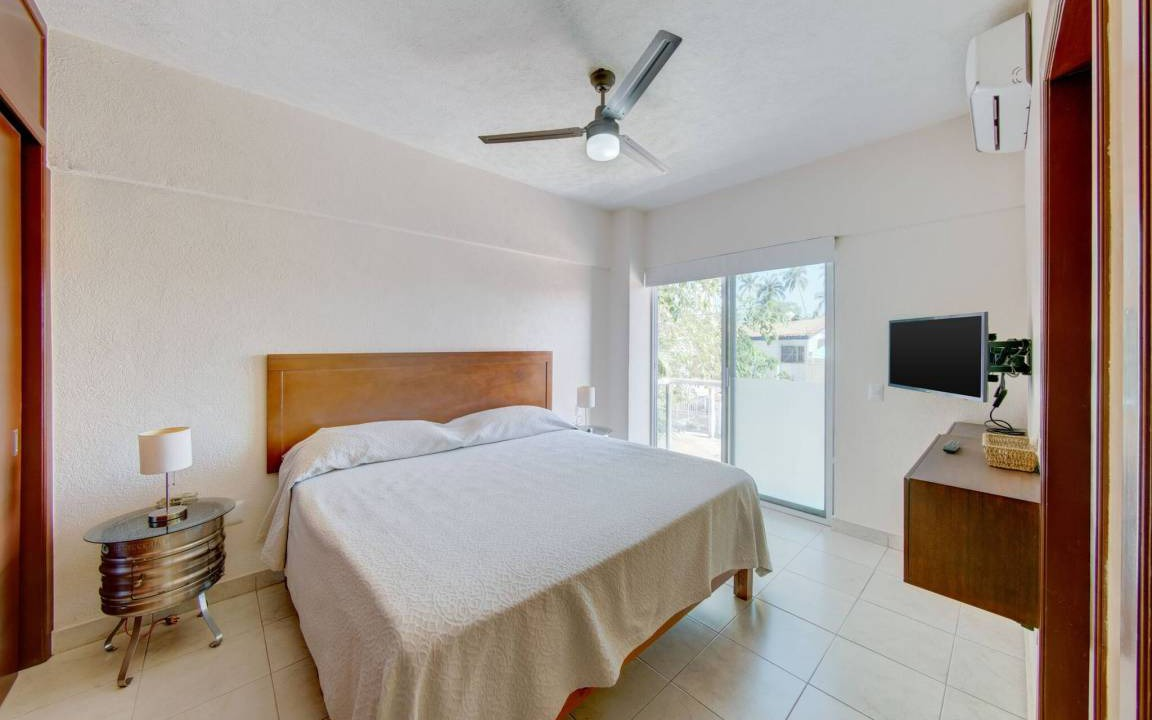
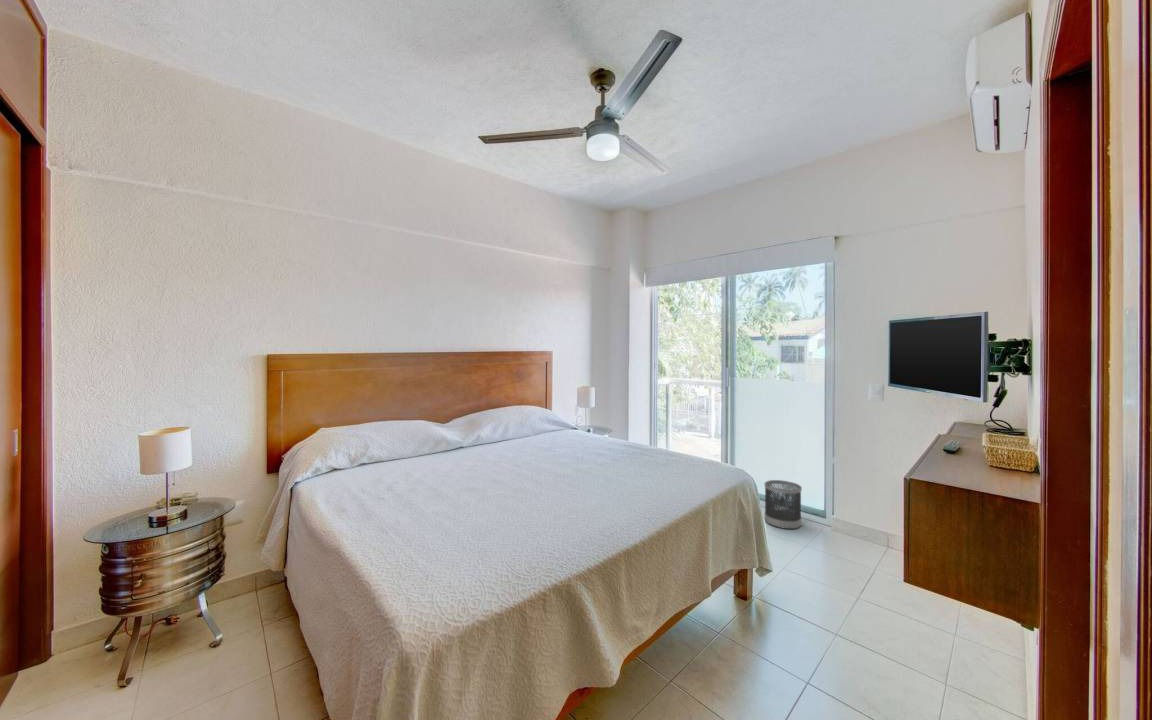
+ wastebasket [764,479,803,530]
